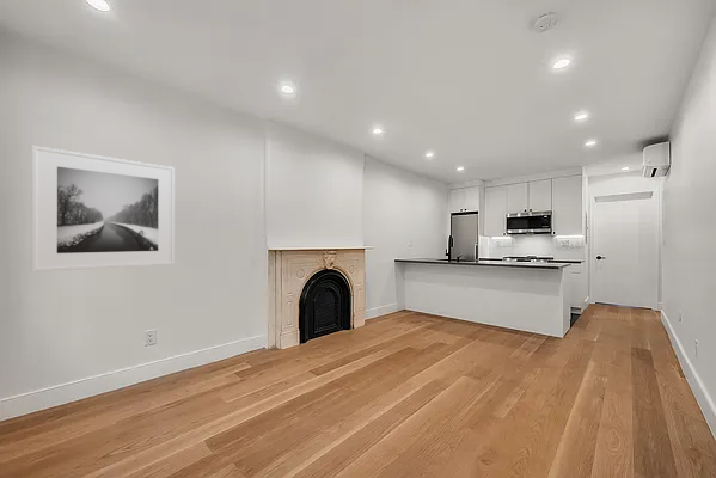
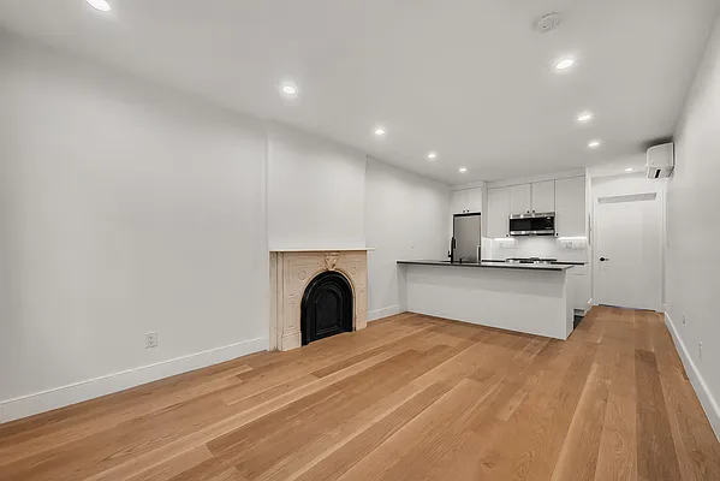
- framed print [31,145,176,272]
